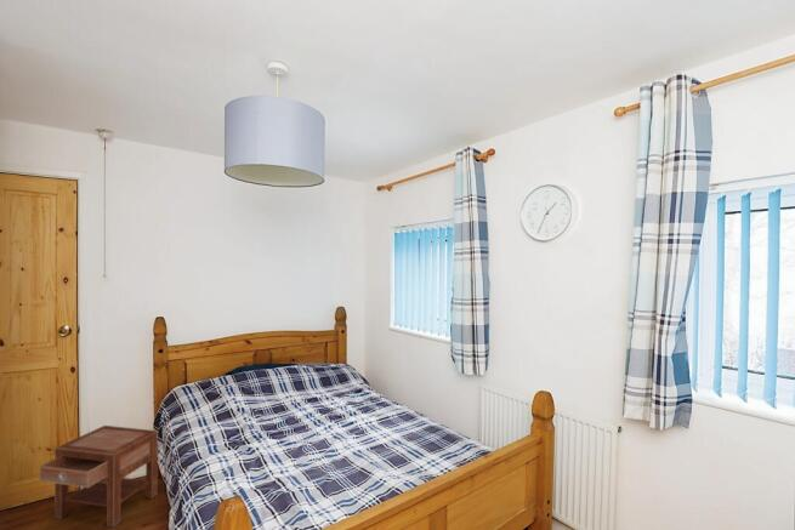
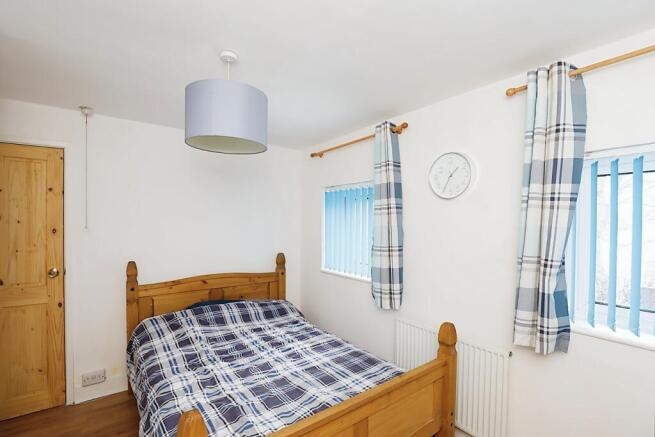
- nightstand [39,424,159,529]
